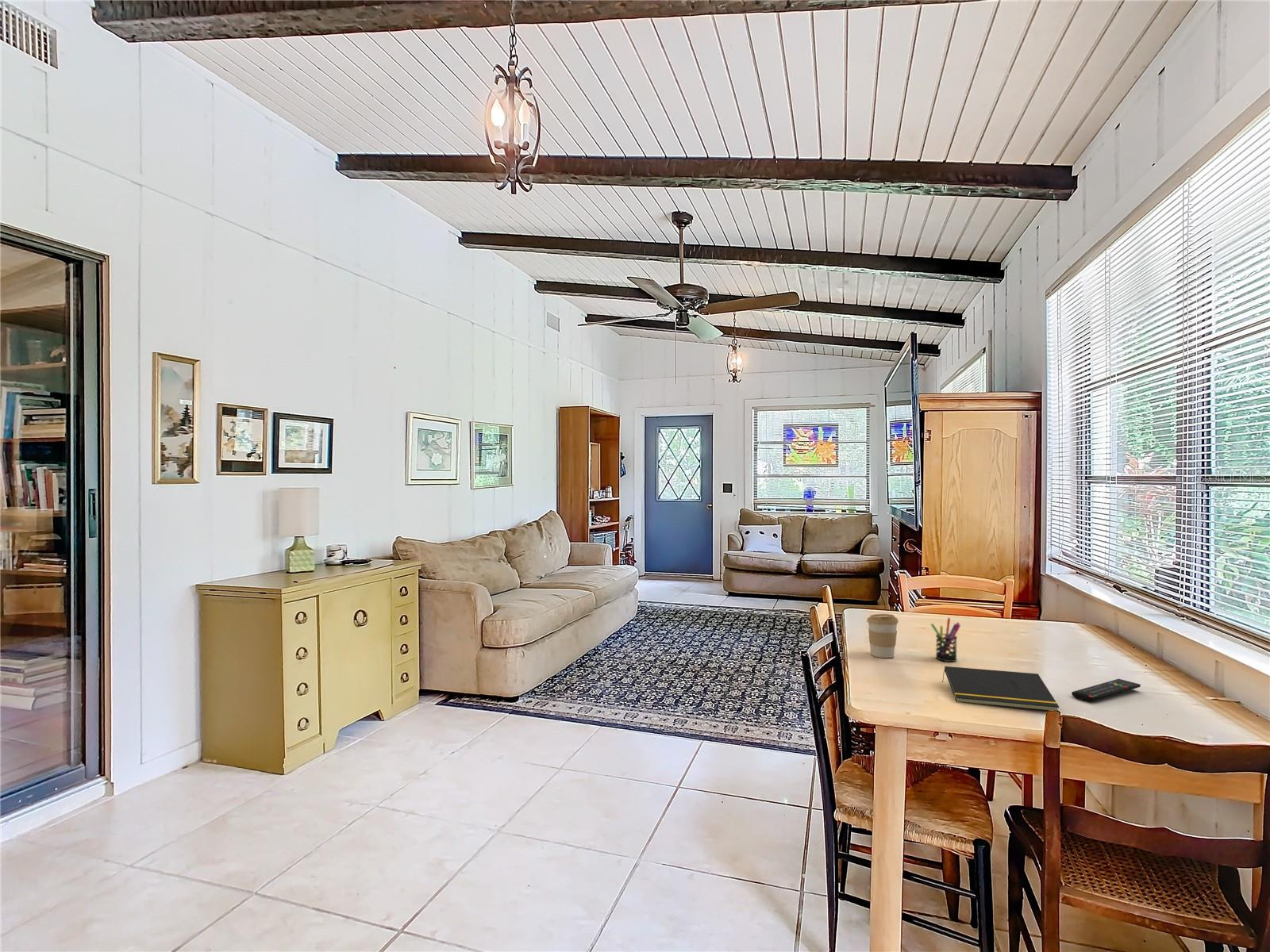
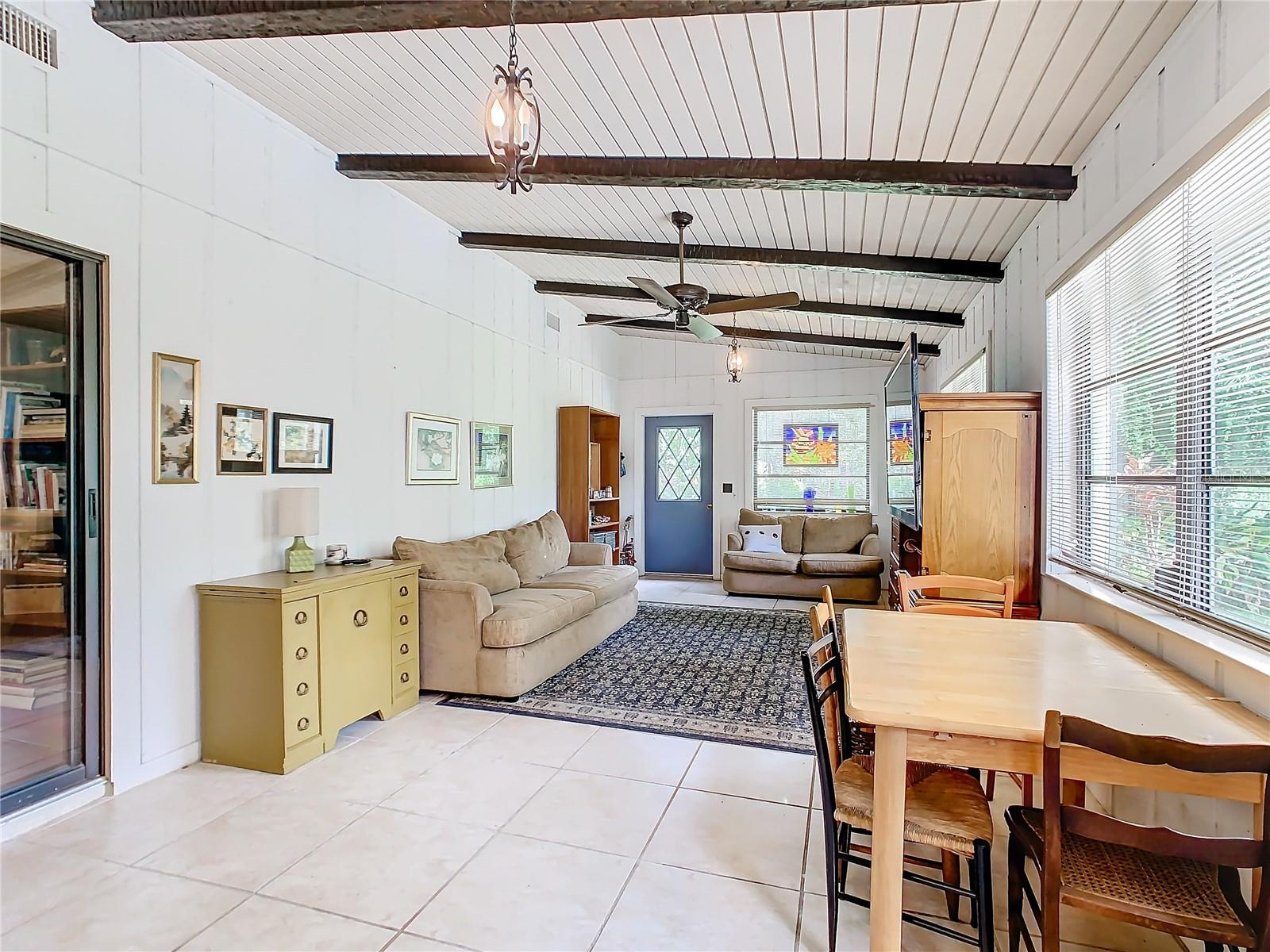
- pen holder [930,617,961,662]
- notepad [941,666,1060,712]
- coffee cup [866,613,899,658]
- remote control [1071,678,1141,702]
